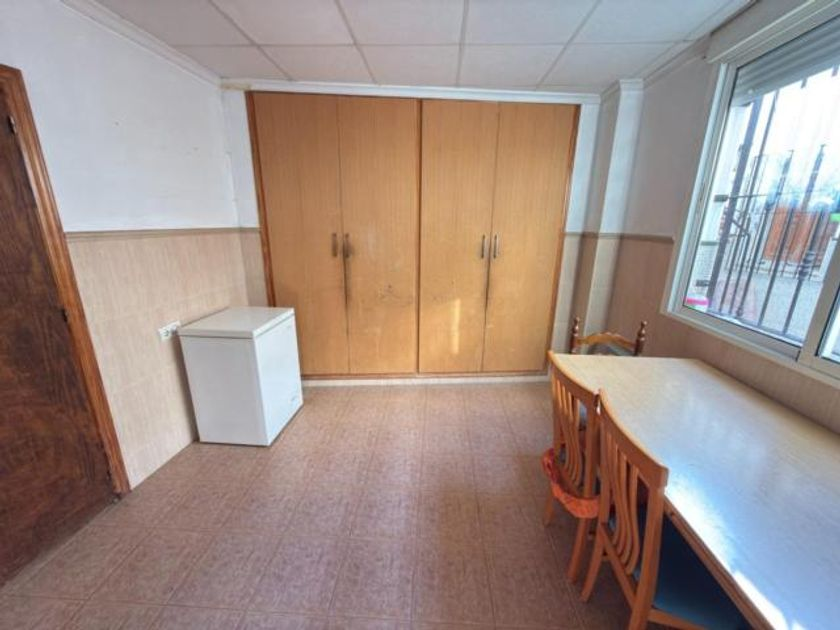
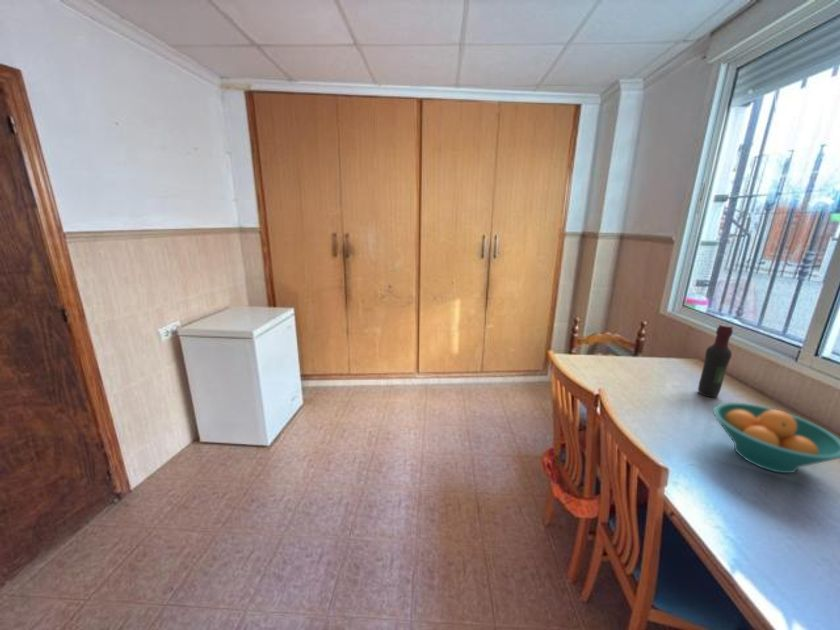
+ fruit bowl [712,401,840,474]
+ wine bottle [697,323,734,398]
